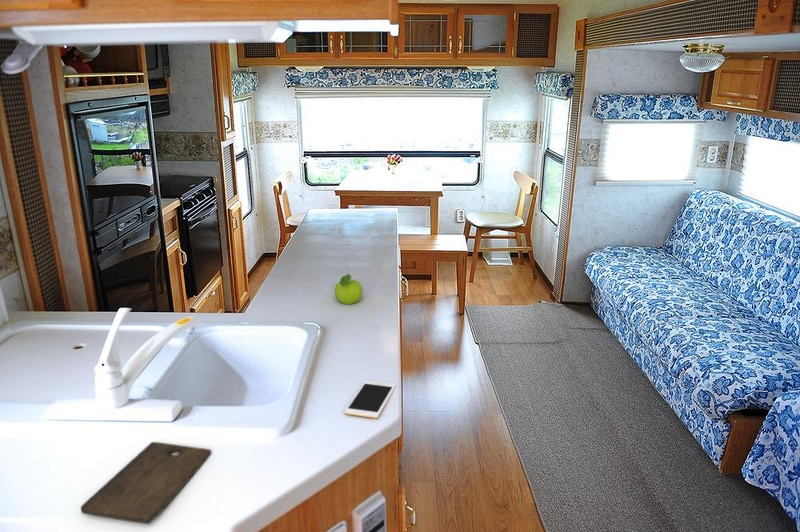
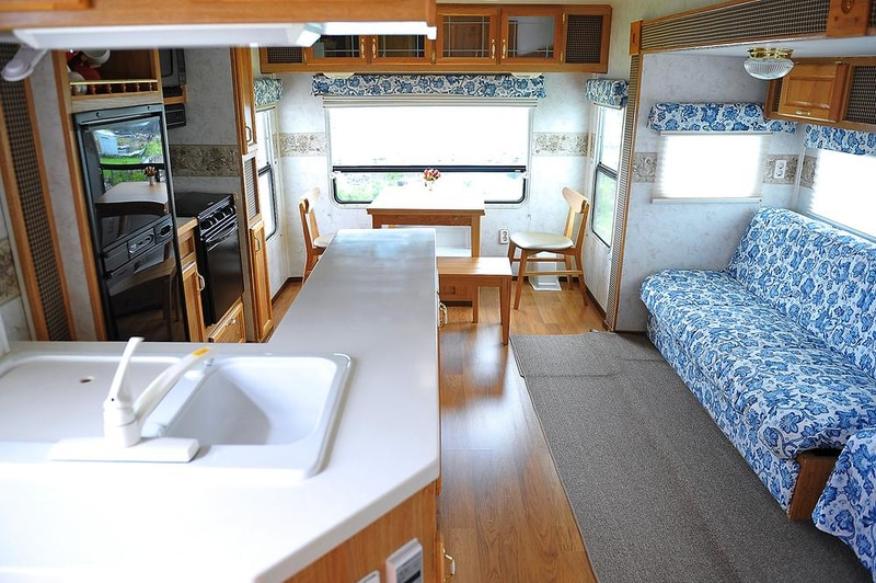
- cell phone [344,379,397,419]
- cutting board [80,441,212,525]
- fruit [334,273,363,305]
